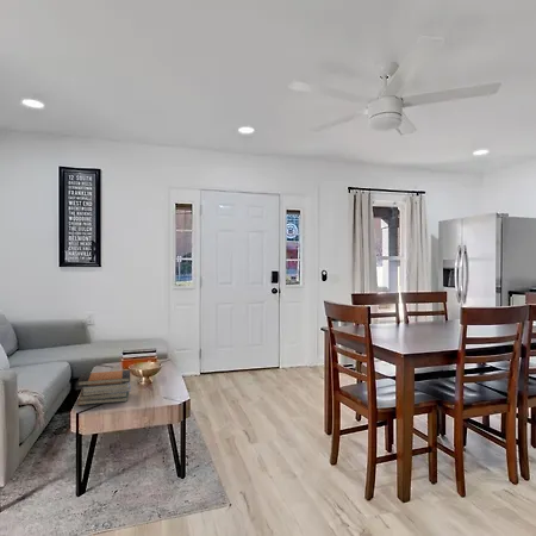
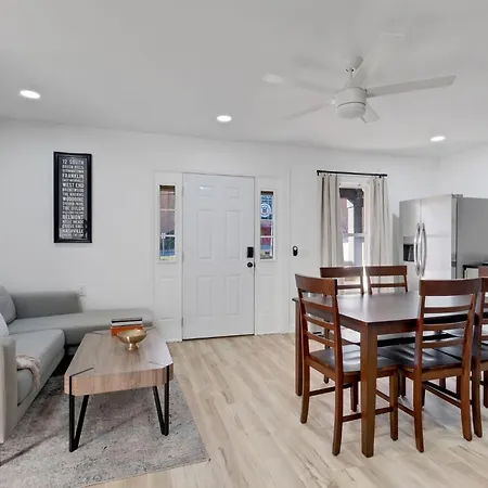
- book stack [76,369,132,406]
